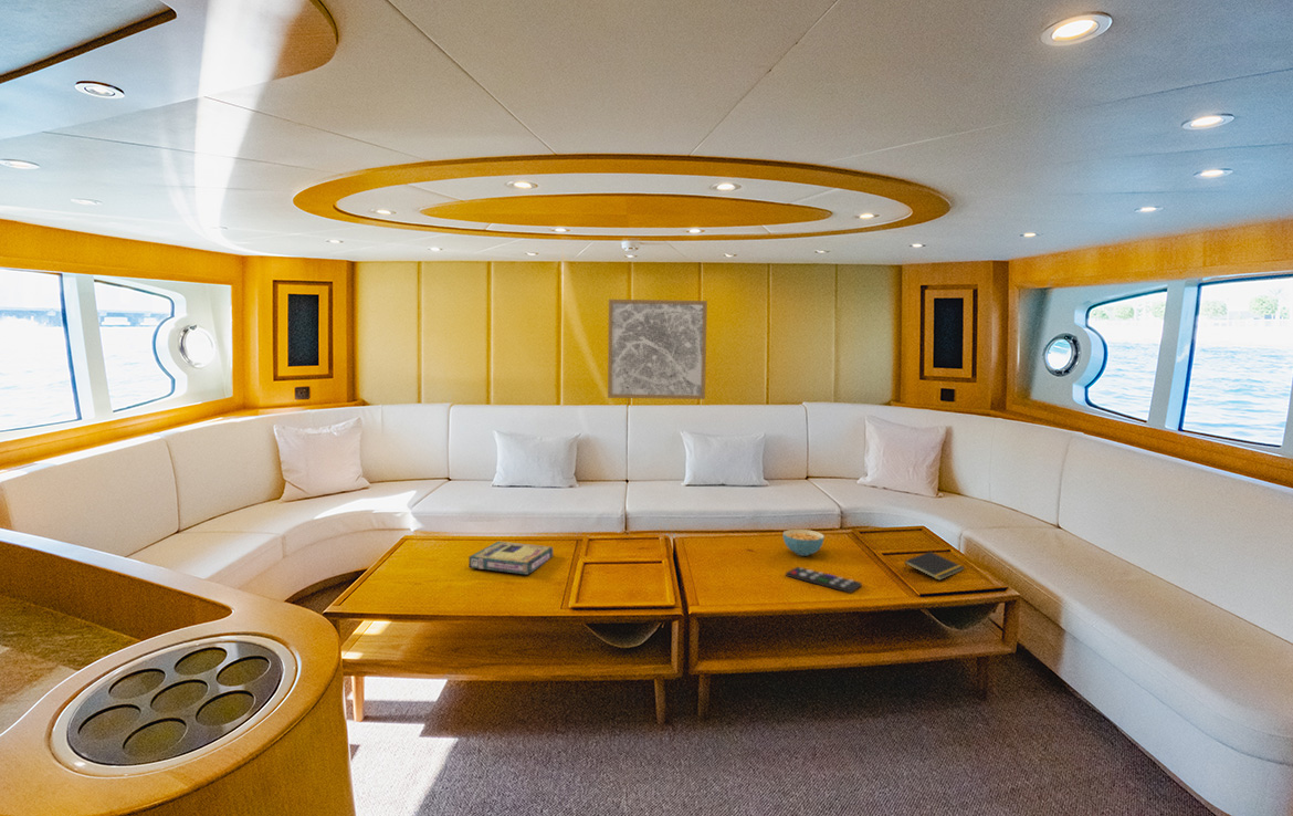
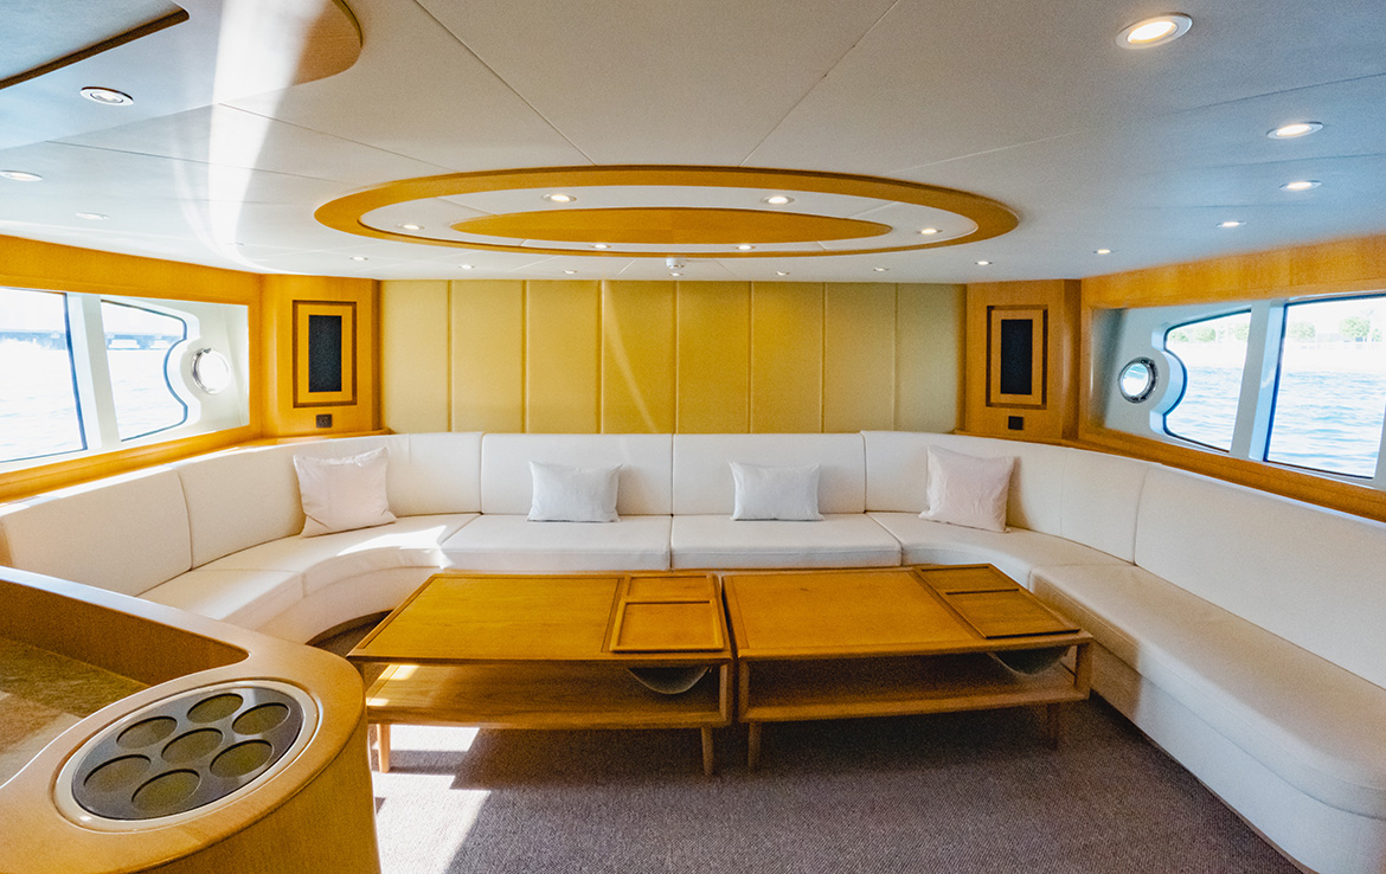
- notepad [903,551,965,582]
- wall art [607,299,708,400]
- video game box [467,541,554,576]
- remote control [785,566,863,594]
- cereal bowl [782,529,826,557]
